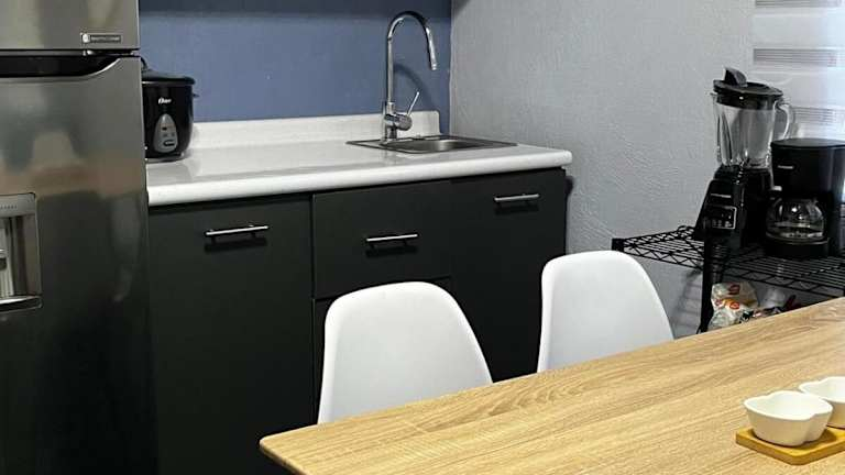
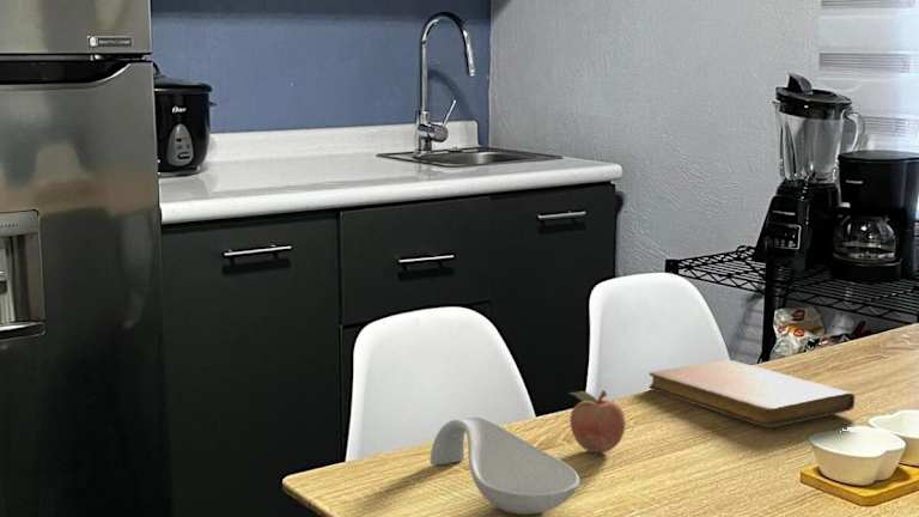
+ fruit [568,389,627,454]
+ spoon rest [428,415,580,516]
+ notebook [649,359,856,428]
